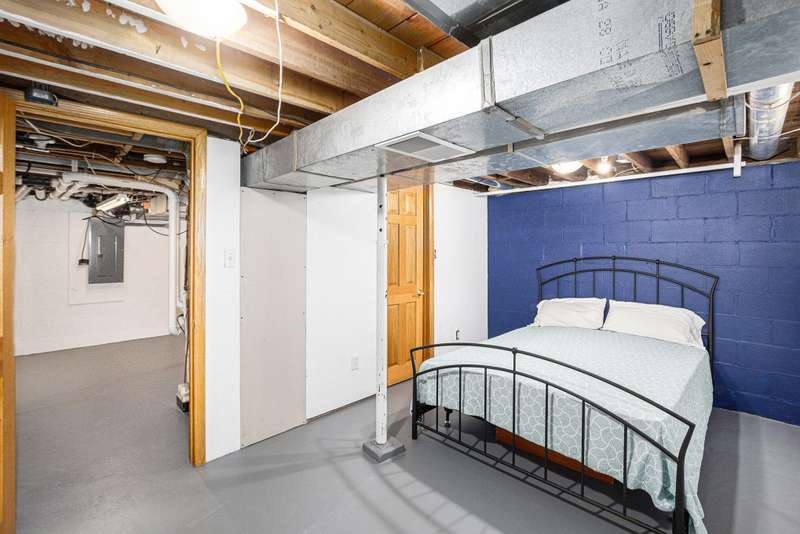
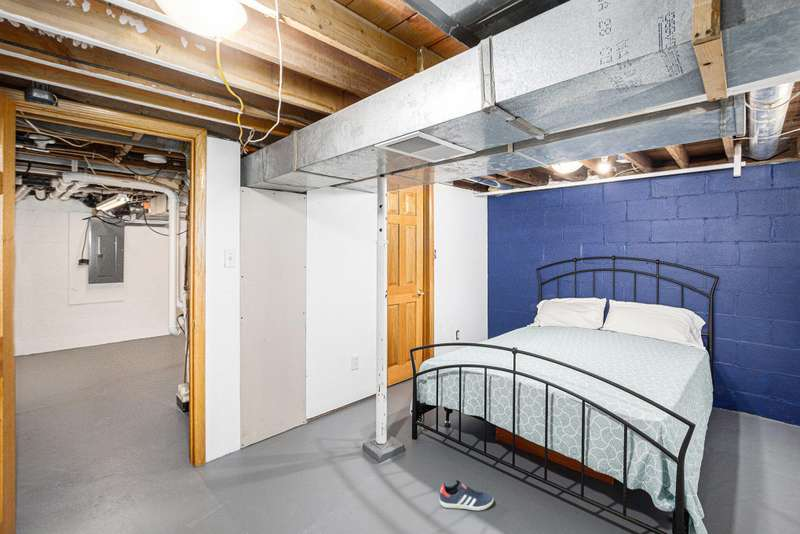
+ sneaker [439,479,494,512]
